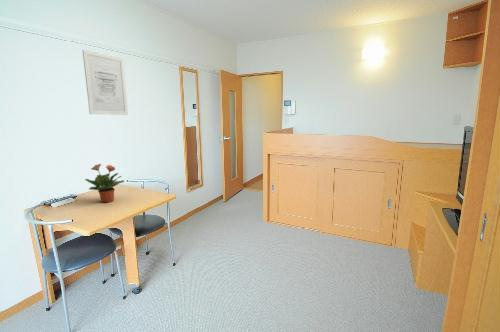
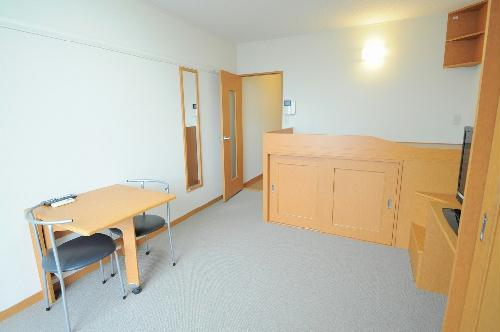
- wall art [81,49,129,116]
- potted plant [84,163,125,203]
